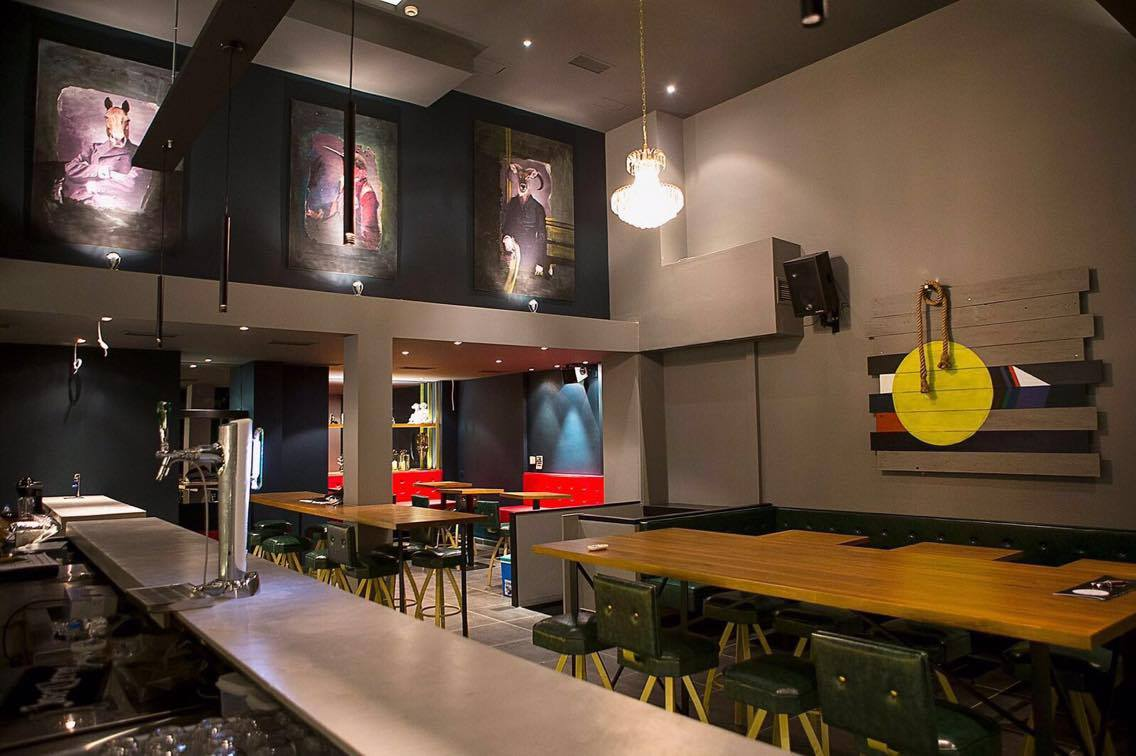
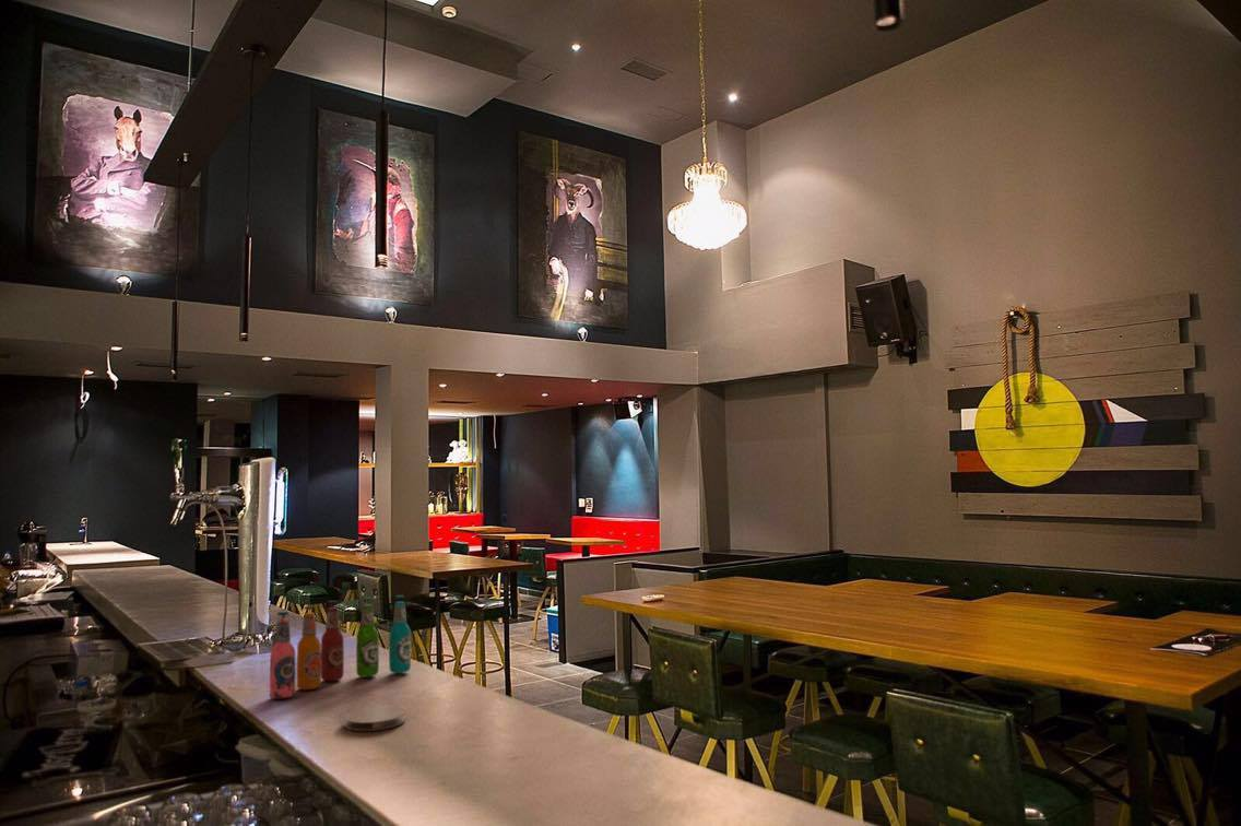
+ beer bottle [269,594,412,700]
+ coaster [343,705,406,732]
